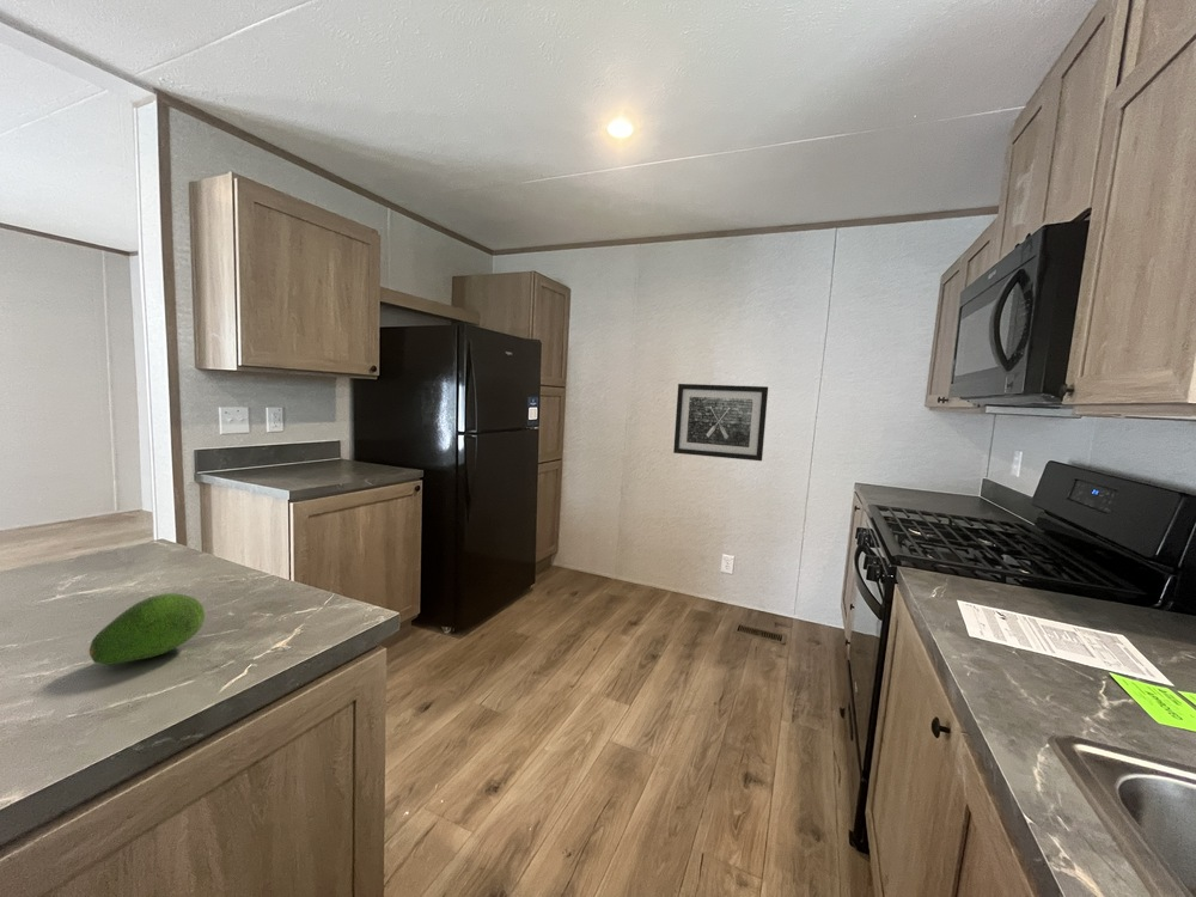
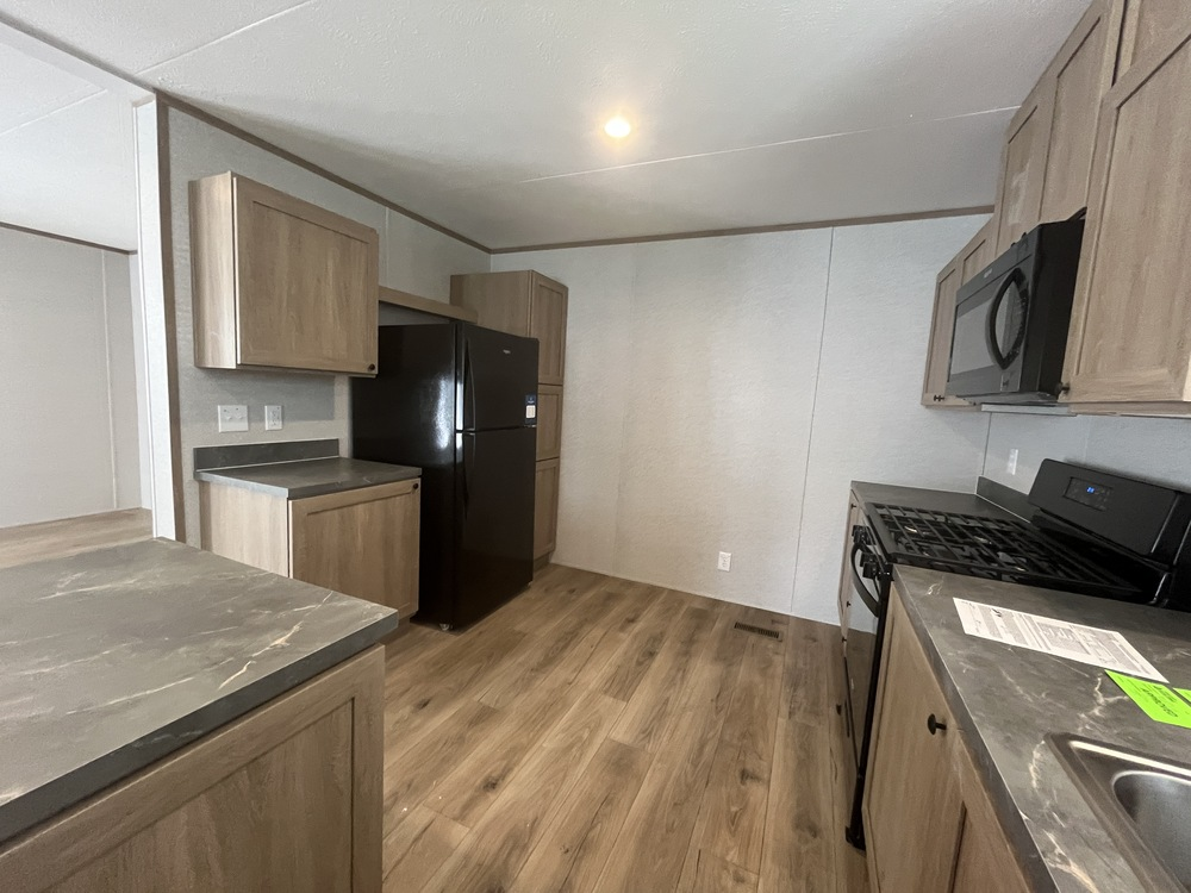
- wall art [672,383,769,462]
- fruit [89,592,206,666]
